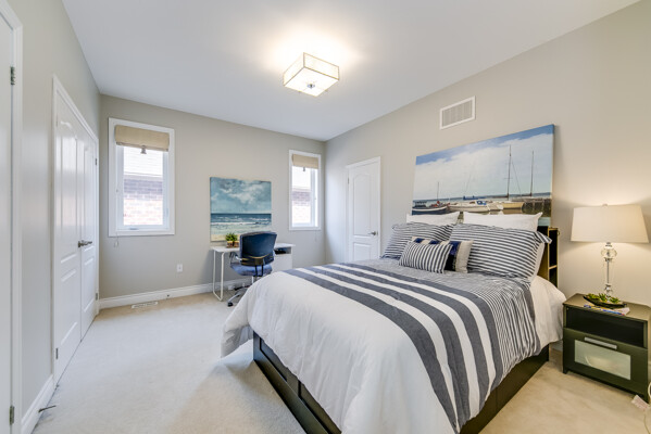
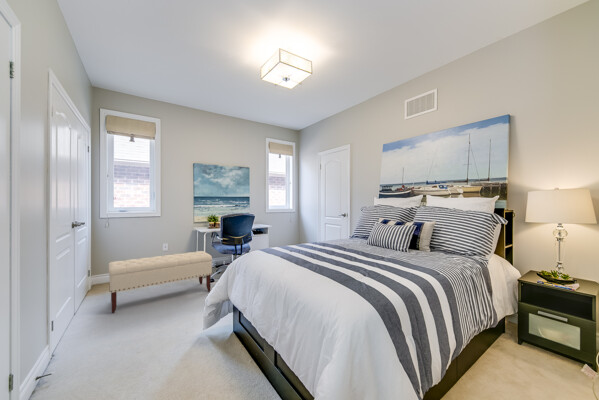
+ bench [108,250,213,314]
